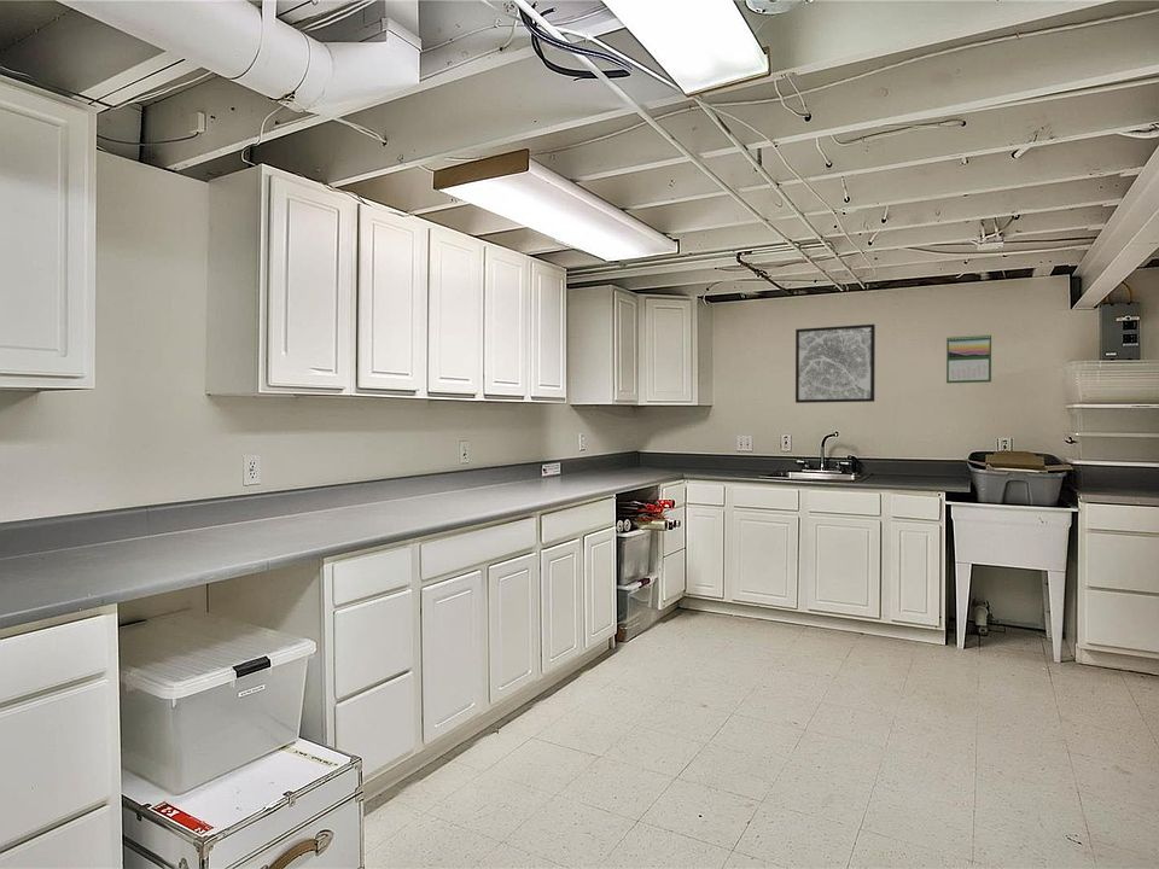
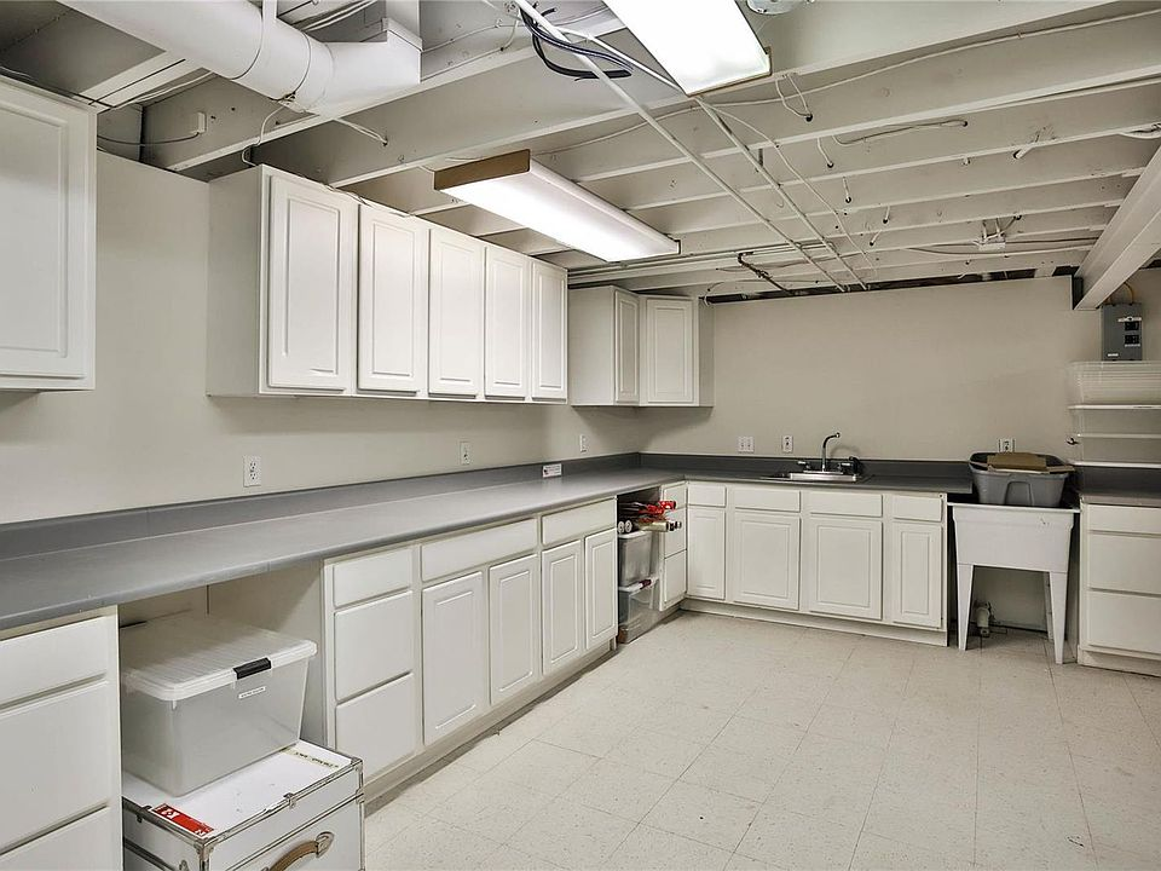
- wall art [794,323,876,404]
- calendar [945,333,992,385]
